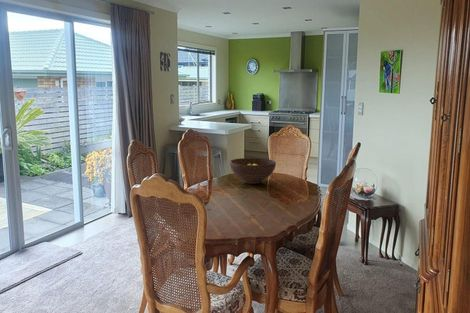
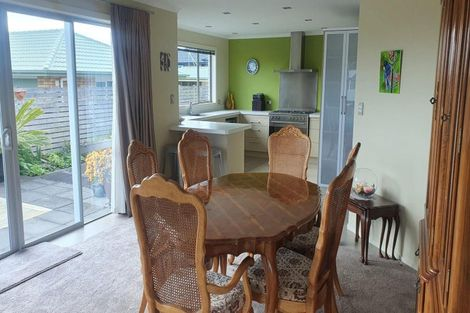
- fruit bowl [229,157,277,185]
